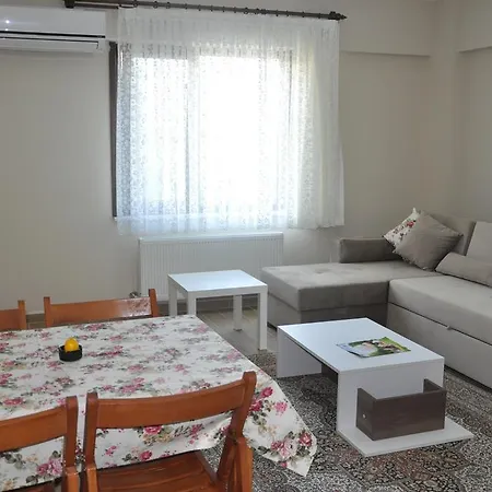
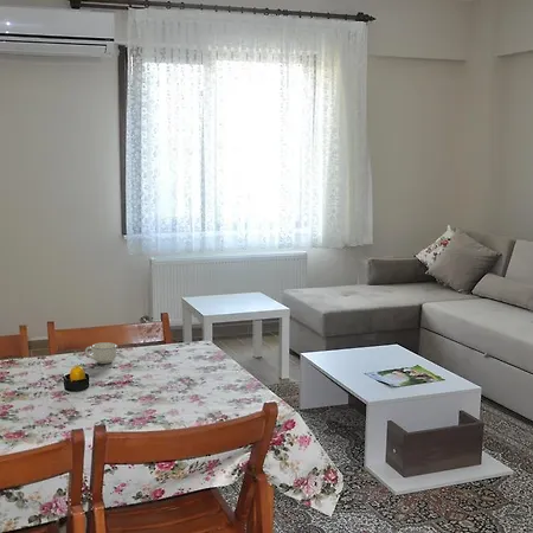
+ cup [84,341,117,365]
